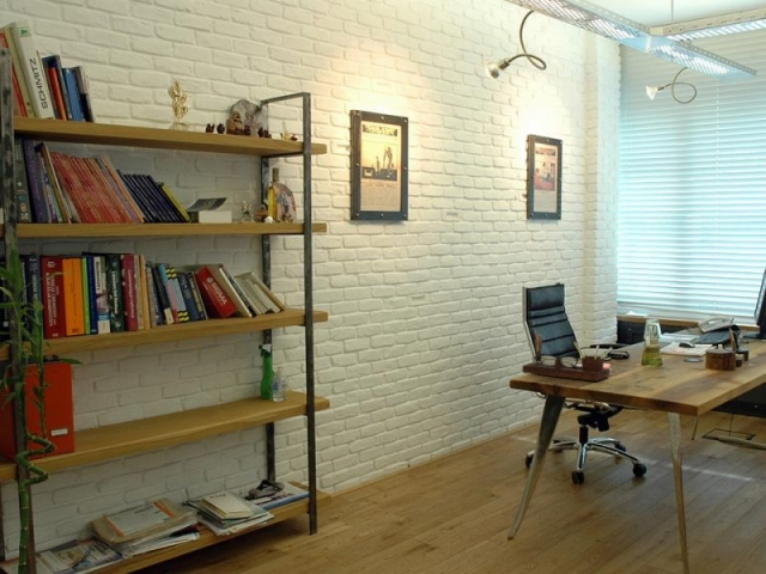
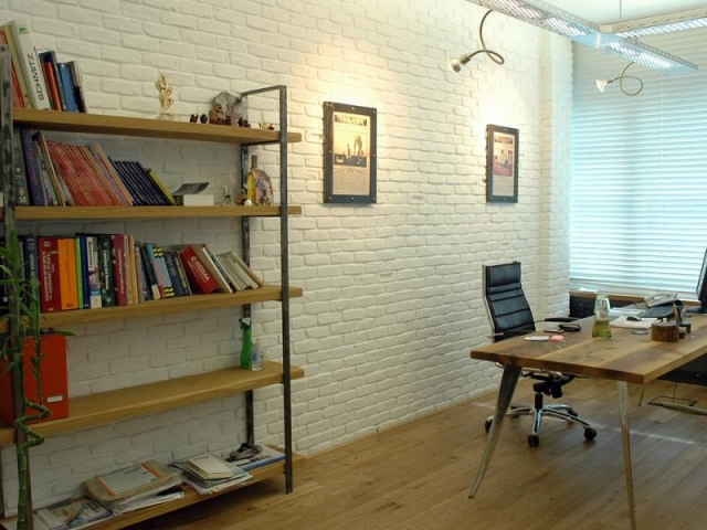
- desk organizer [521,332,614,383]
